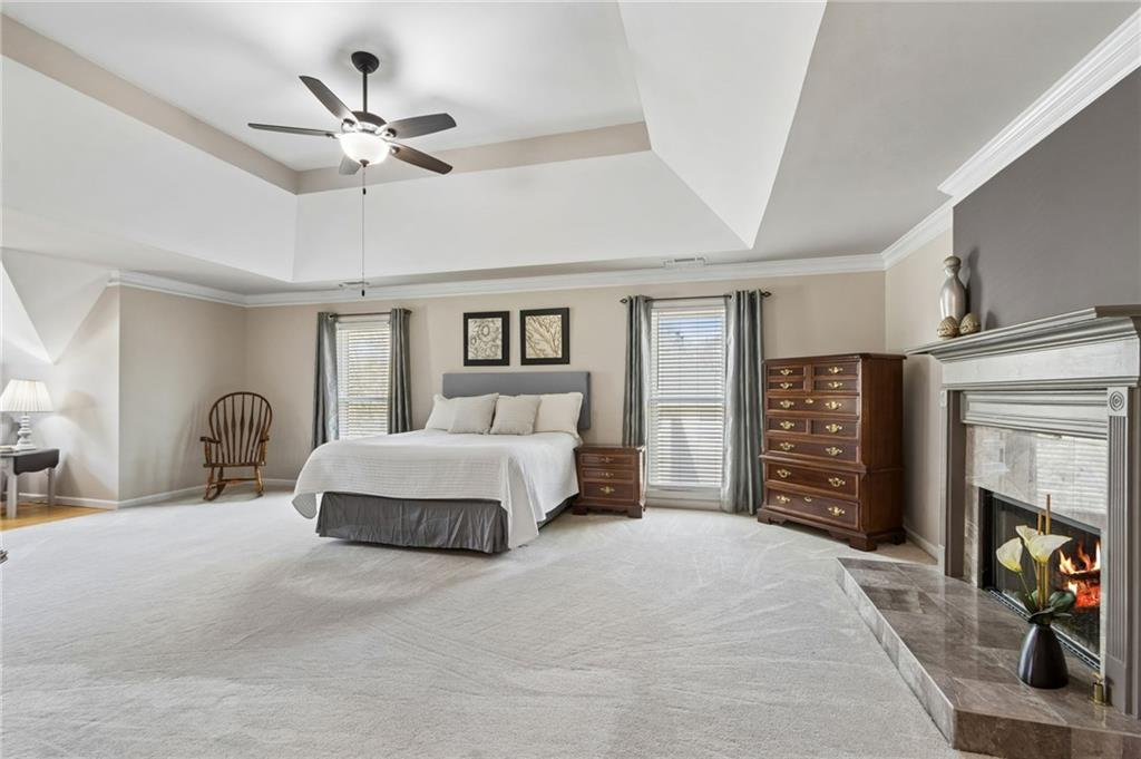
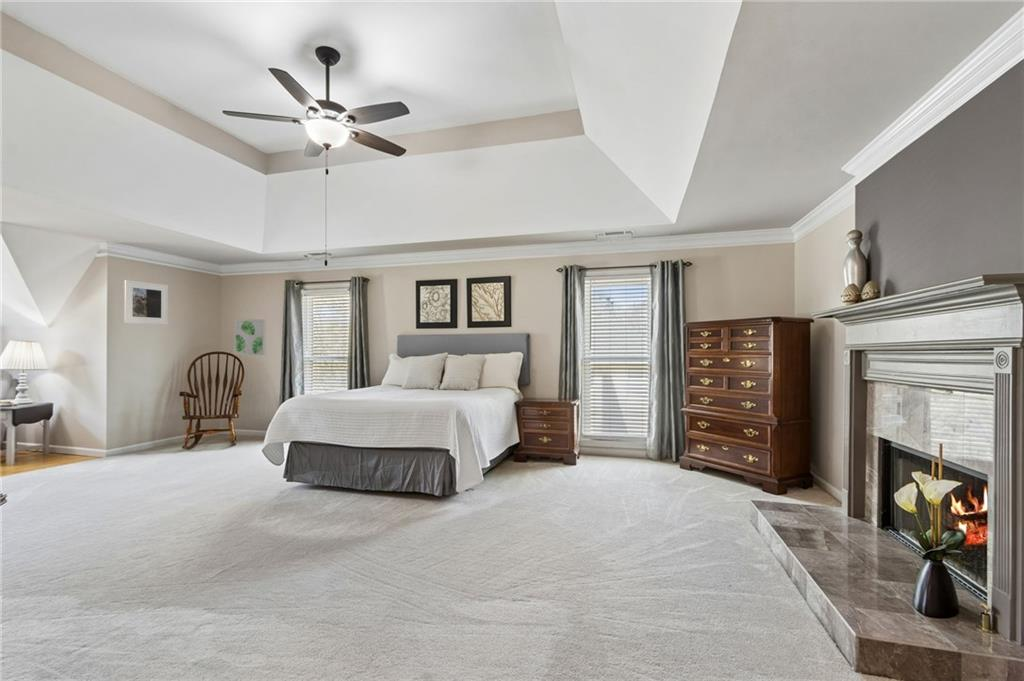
+ wall art [233,318,266,356]
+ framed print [123,279,169,326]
